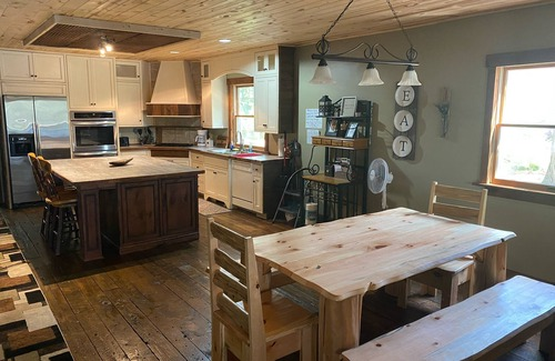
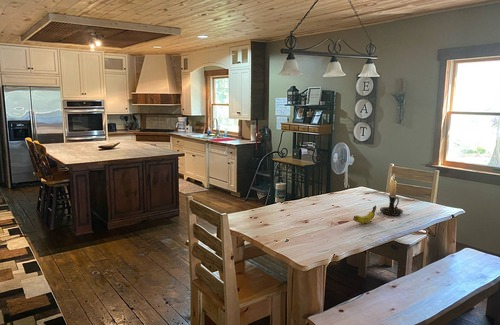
+ candle holder [379,173,404,216]
+ fruit [352,204,377,224]
